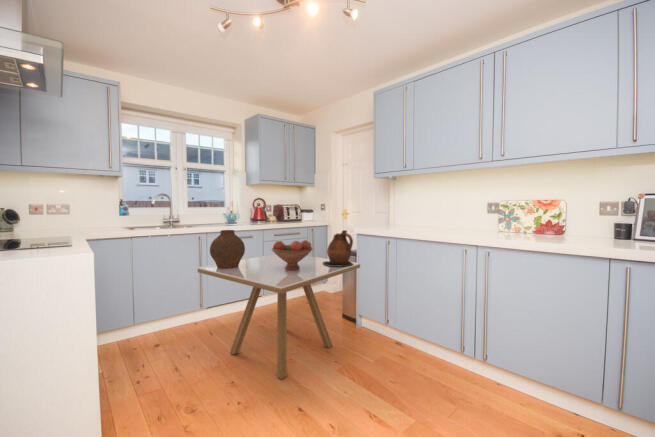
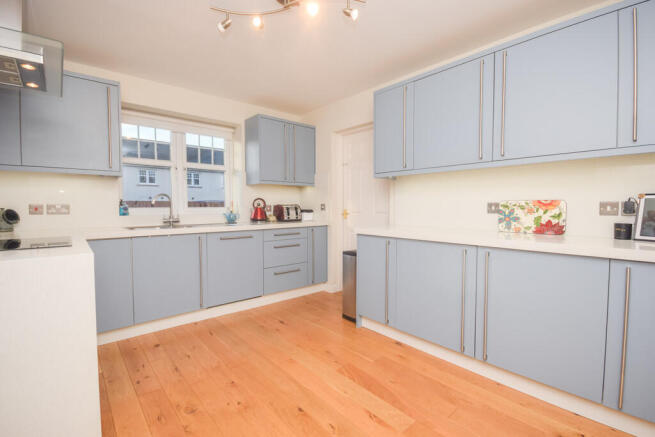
- dining table [197,253,361,380]
- ceramic pitcher [323,229,354,266]
- fruit bowl [271,239,314,271]
- vase [209,229,246,269]
